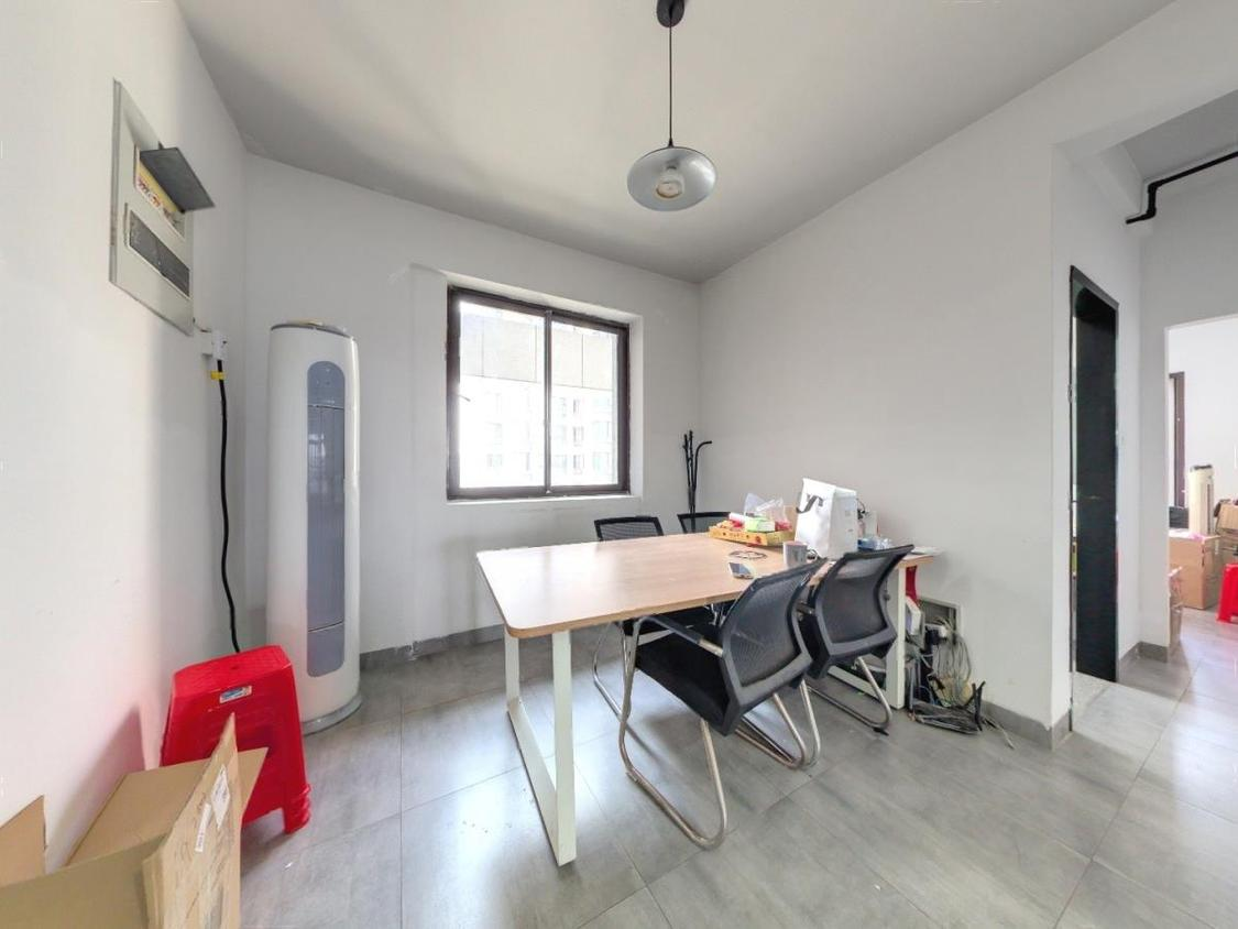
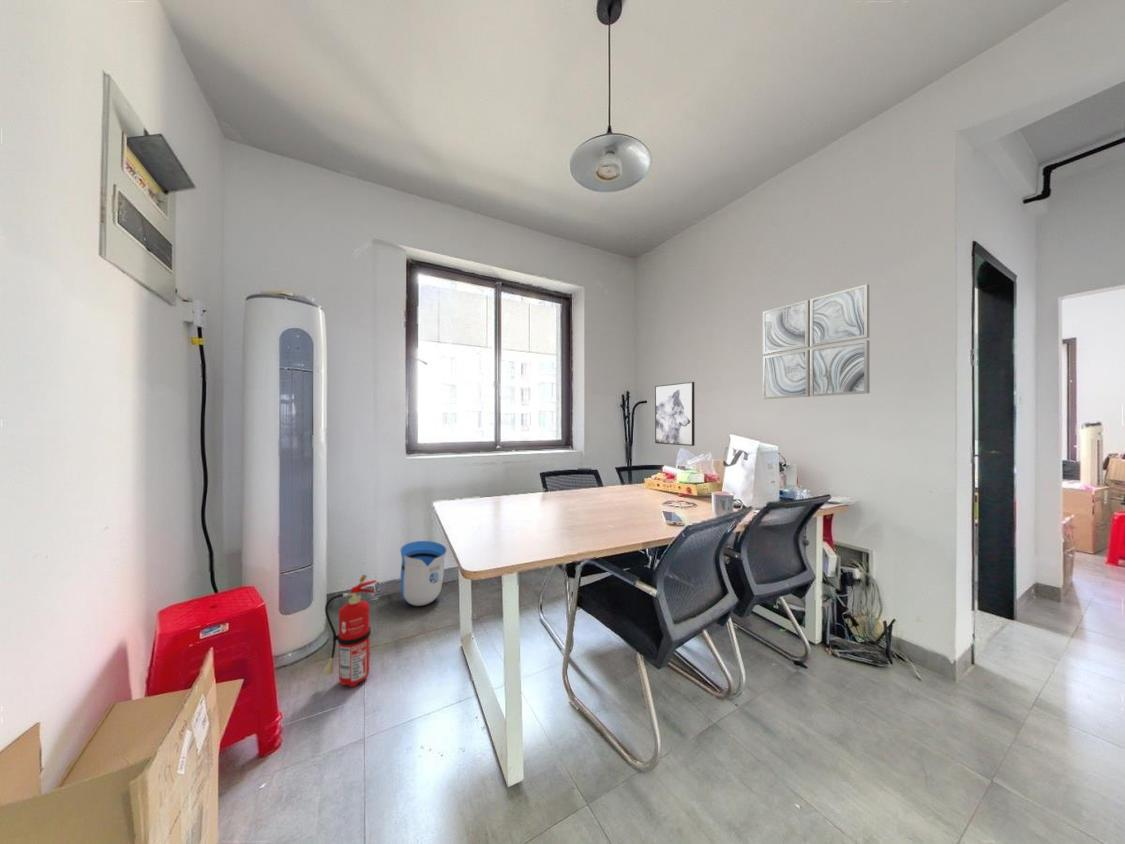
+ wall art [762,283,871,400]
+ sun visor [400,540,447,607]
+ fire extinguisher [322,573,377,688]
+ wall art [654,381,696,447]
